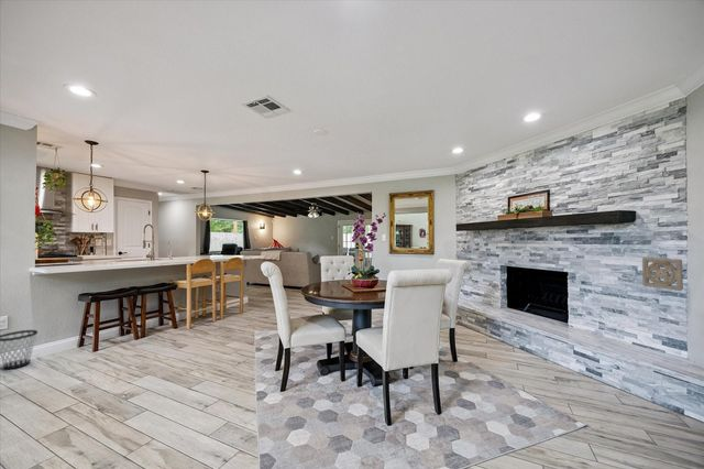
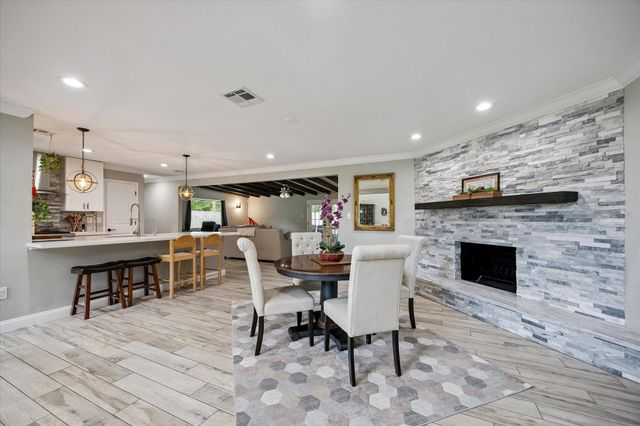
- wall ornament [641,257,684,292]
- wastebasket [0,329,38,370]
